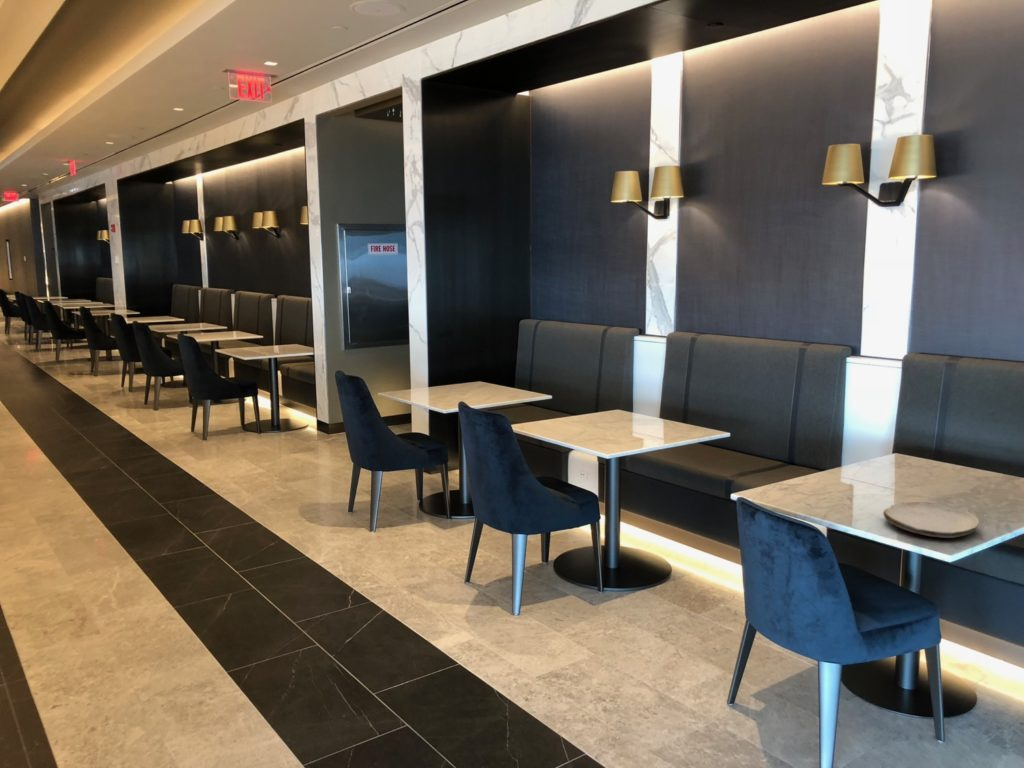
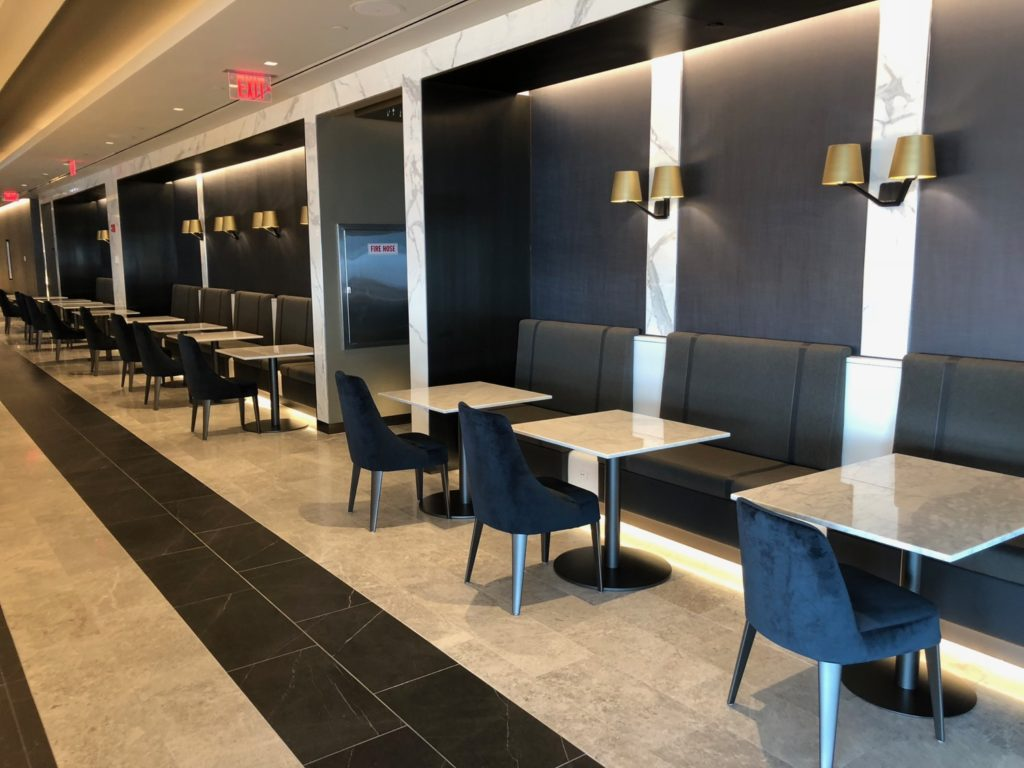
- plate [882,501,980,539]
